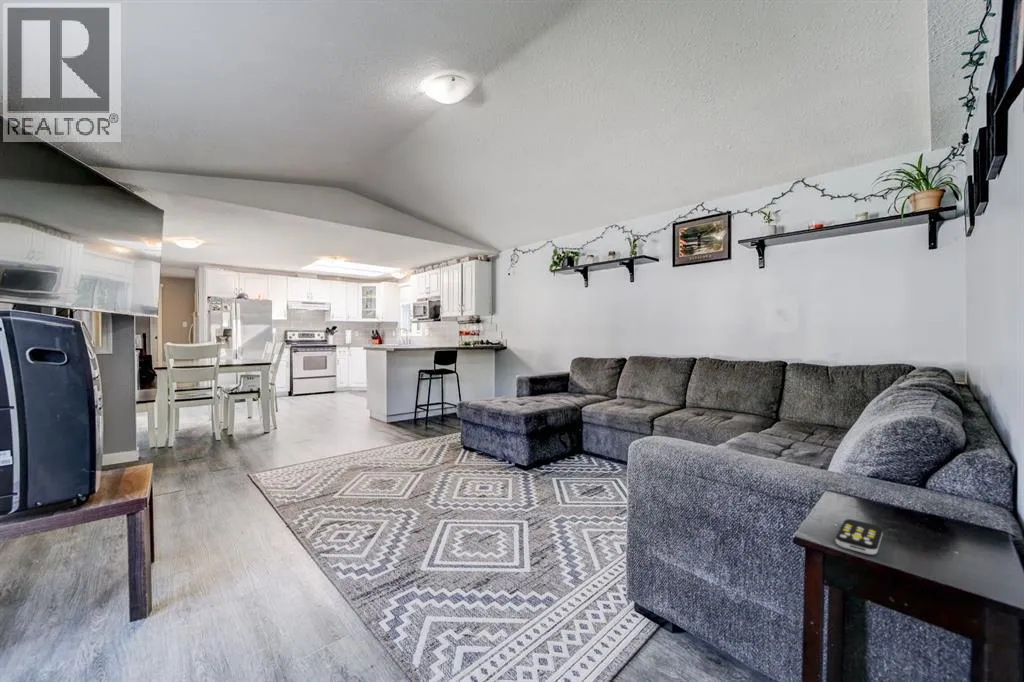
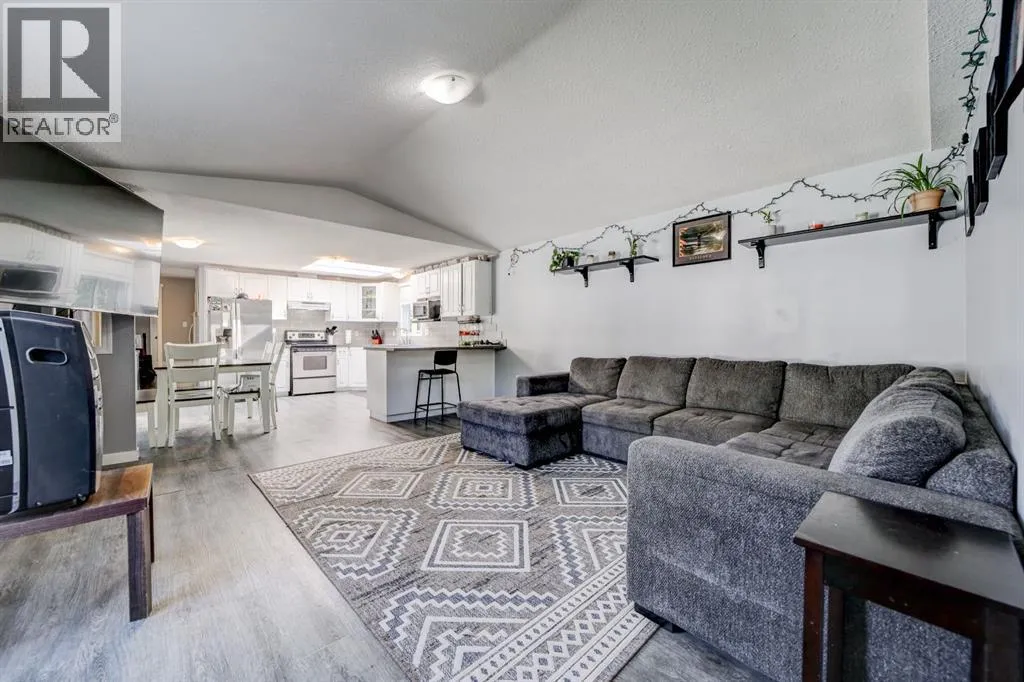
- remote control [835,518,884,556]
